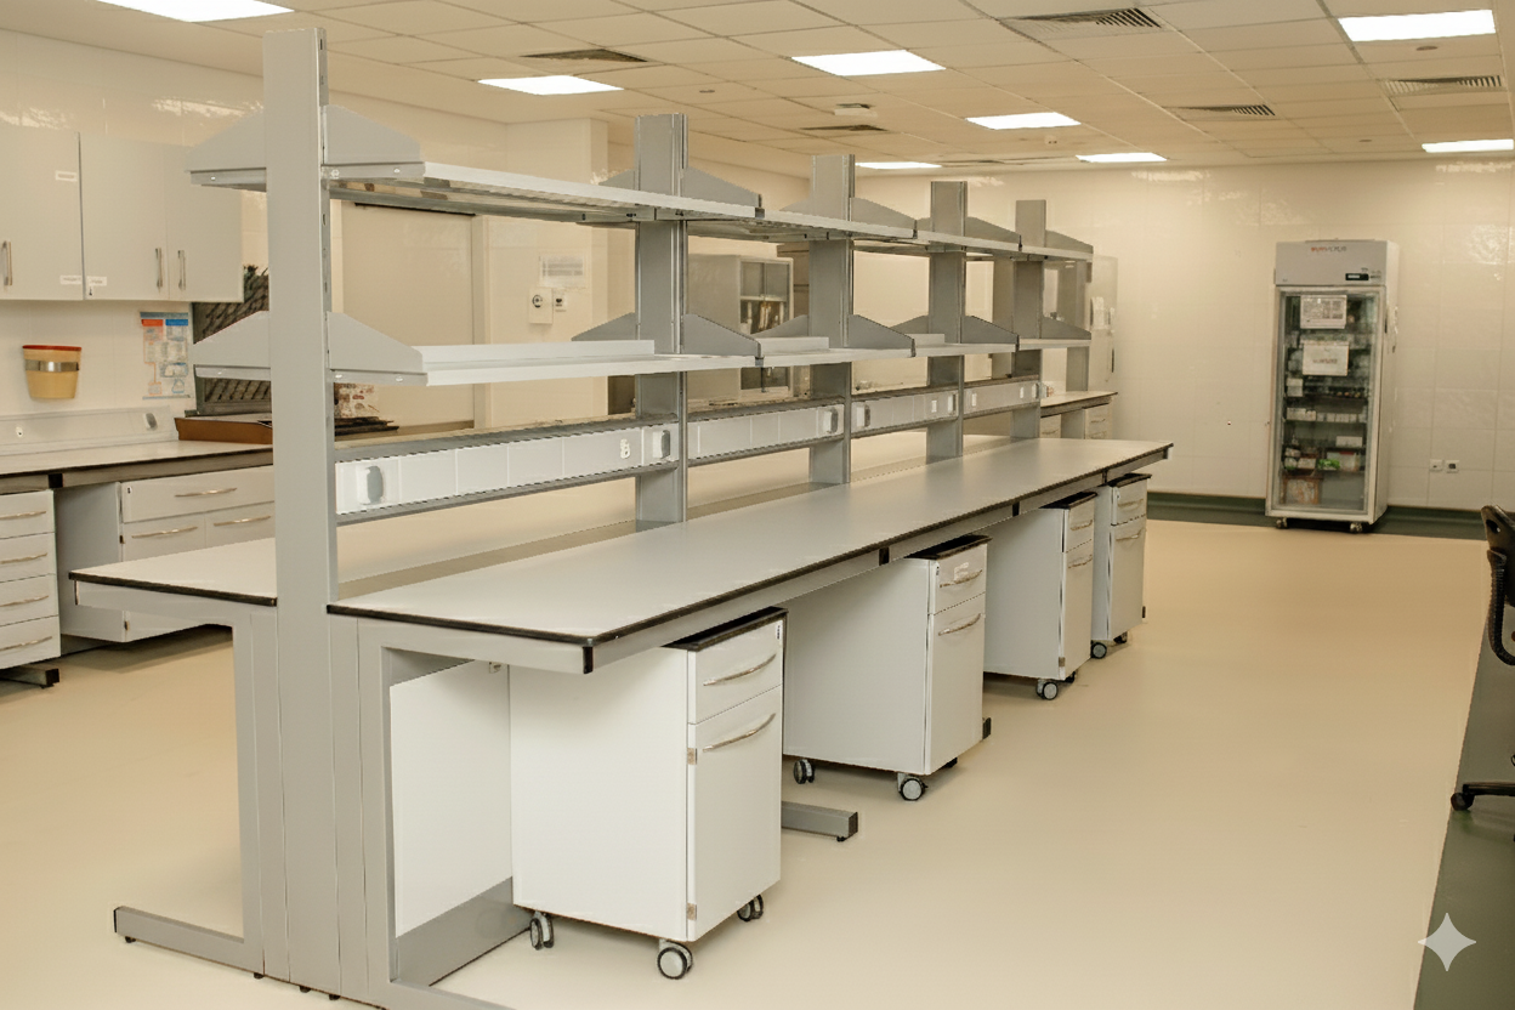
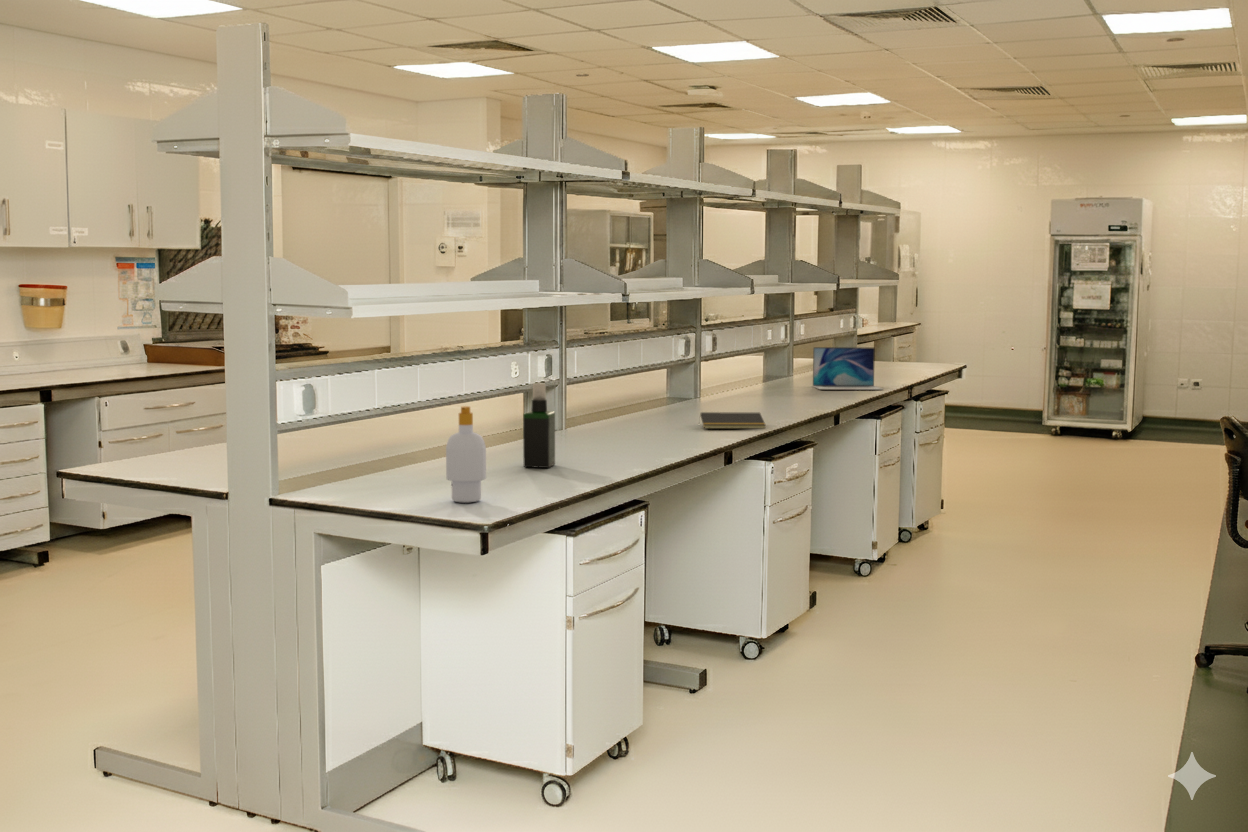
+ soap bottle [445,405,487,504]
+ laptop [812,346,885,391]
+ notepad [698,411,767,430]
+ spray bottle [522,382,556,469]
